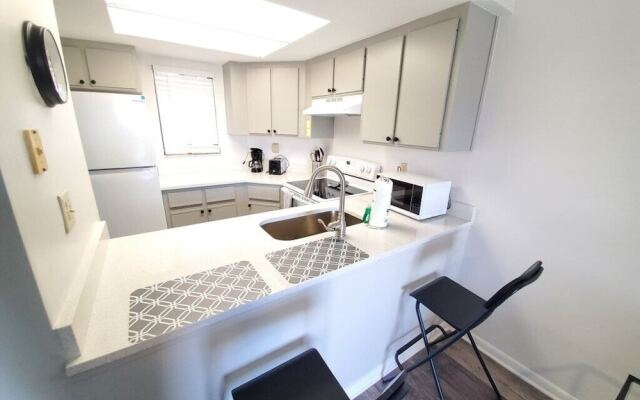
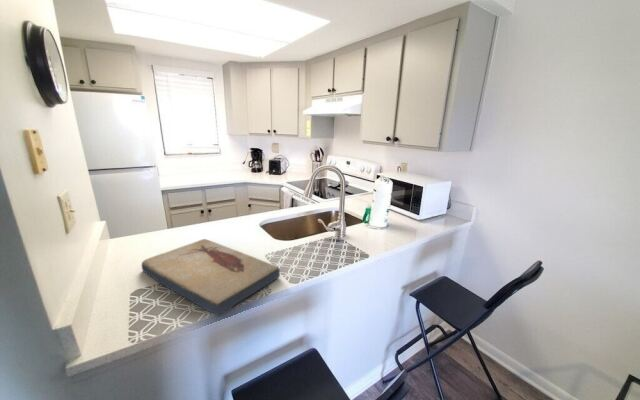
+ fish fossil [141,238,281,316]
